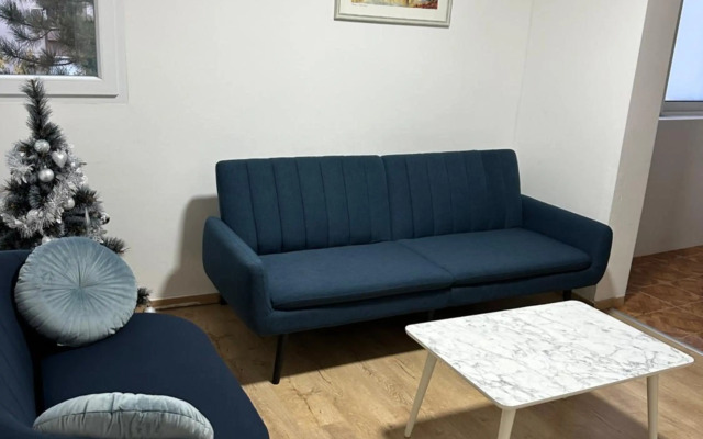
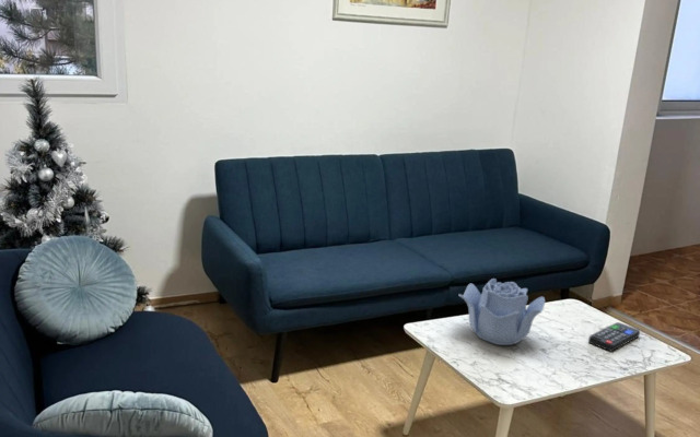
+ remote control [587,321,641,352]
+ decorative bowl [458,277,546,346]
